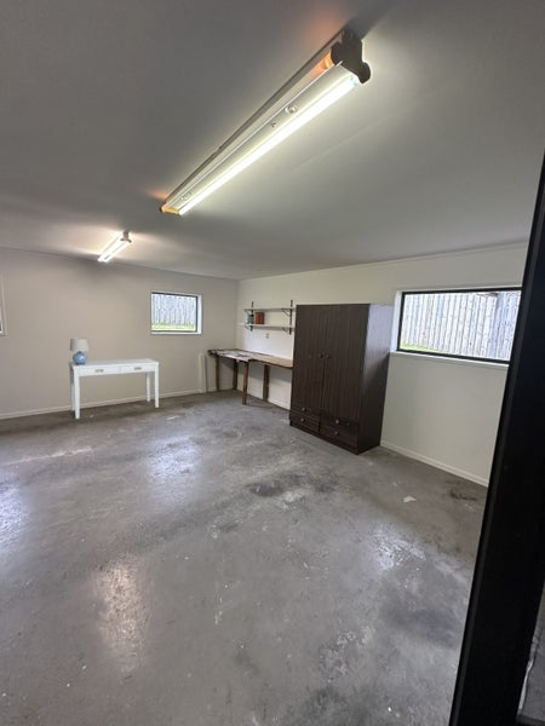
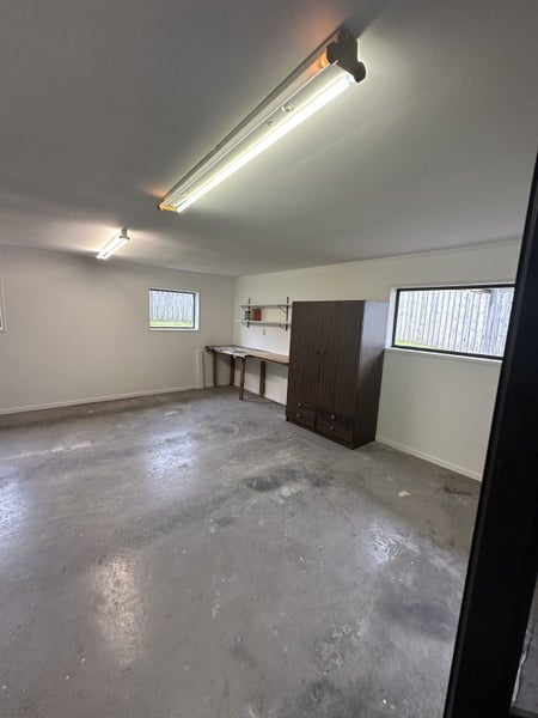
- desk [68,357,160,420]
- lamp [69,338,91,365]
